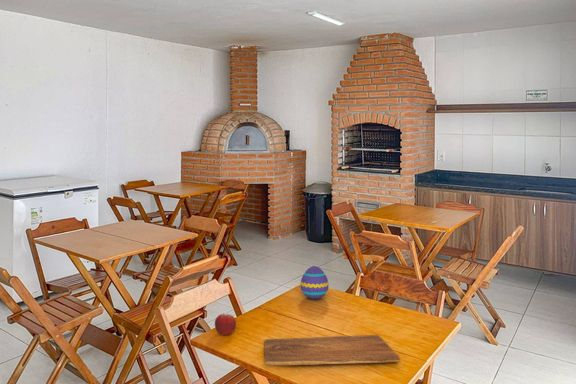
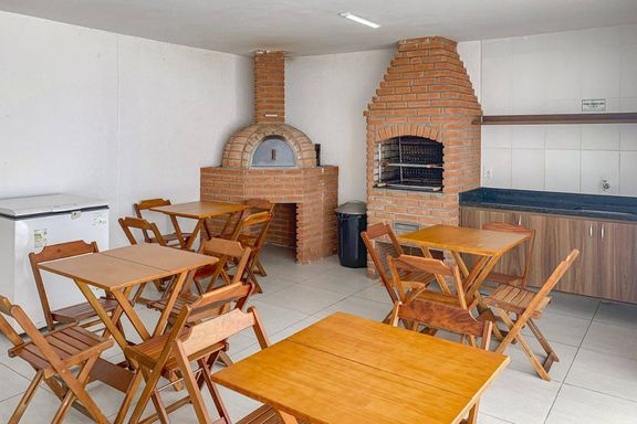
- decorative egg [299,265,330,300]
- cutting board [264,334,401,366]
- fruit [214,312,237,336]
